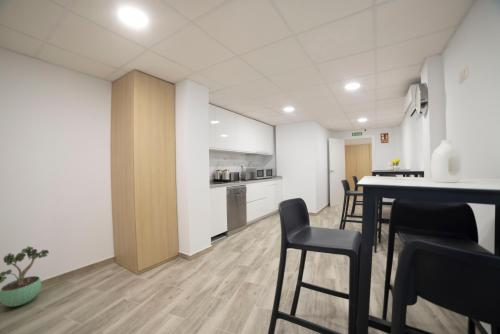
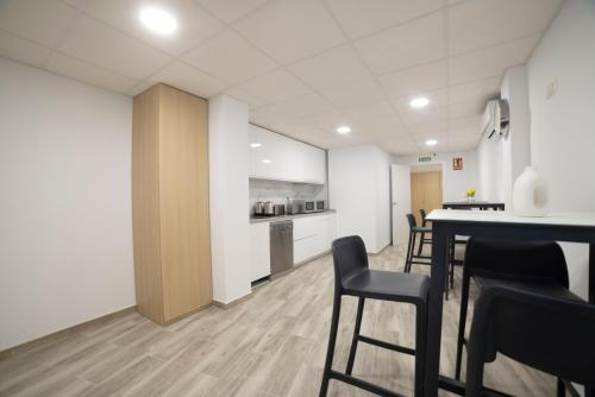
- potted plant [0,246,50,308]
